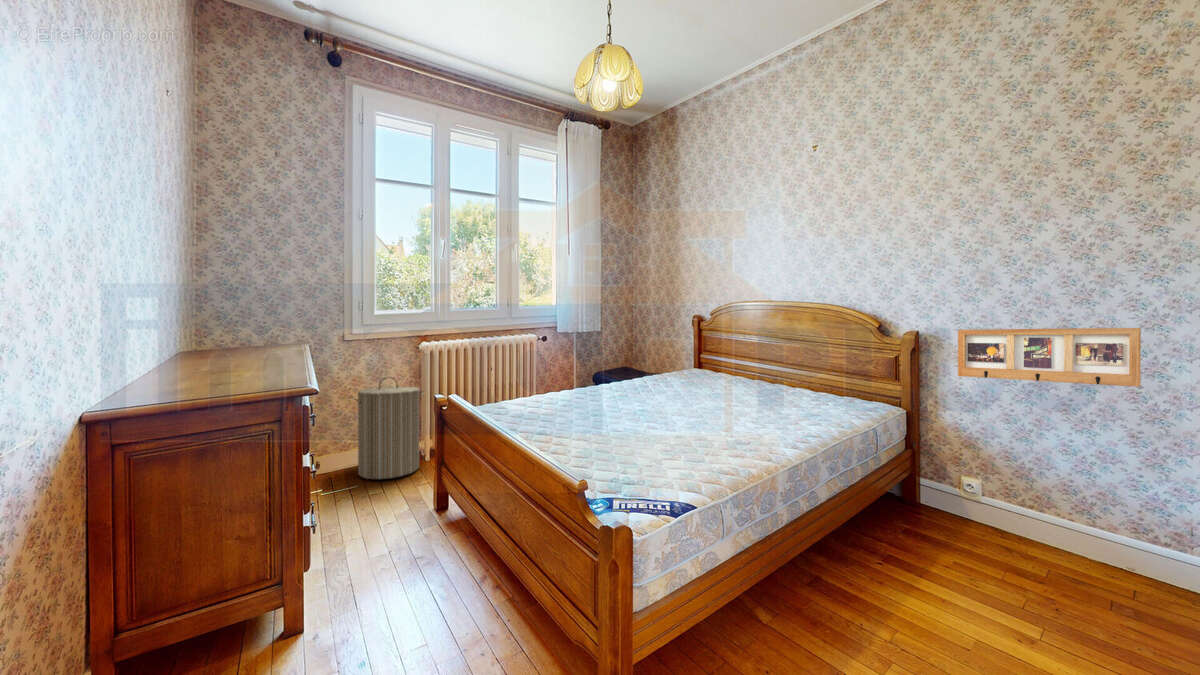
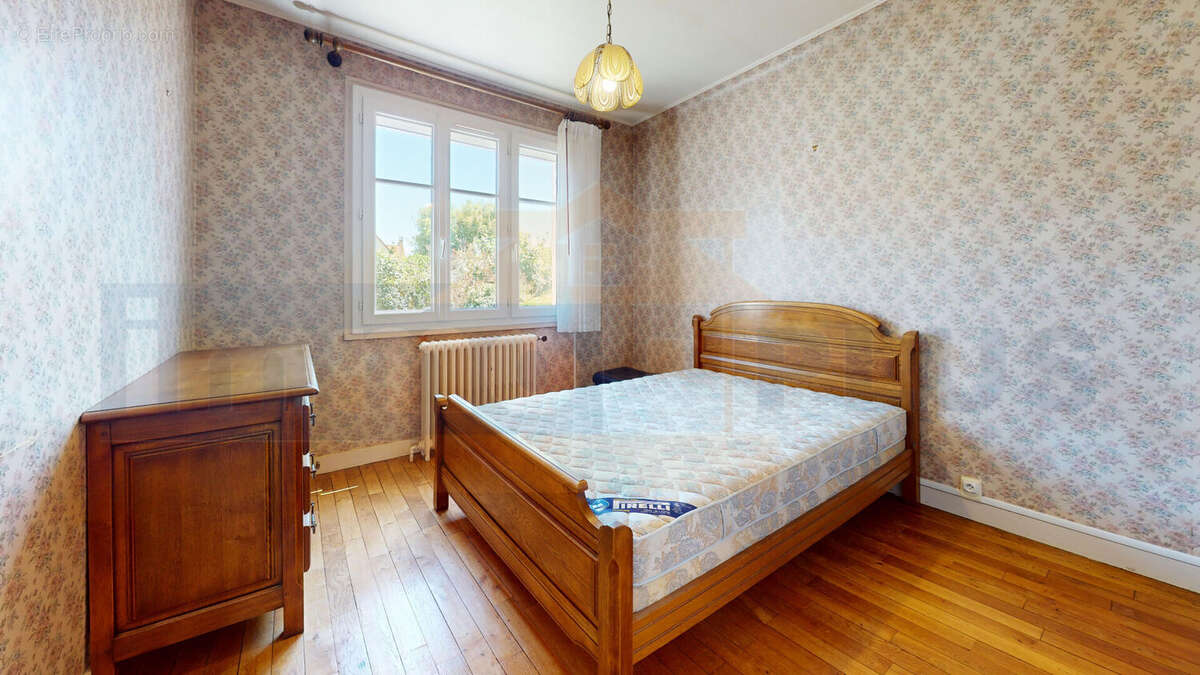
- picture frame [957,327,1142,388]
- laundry hamper [349,376,427,480]
